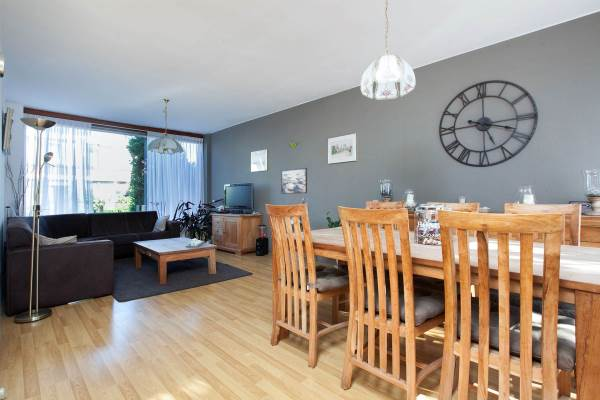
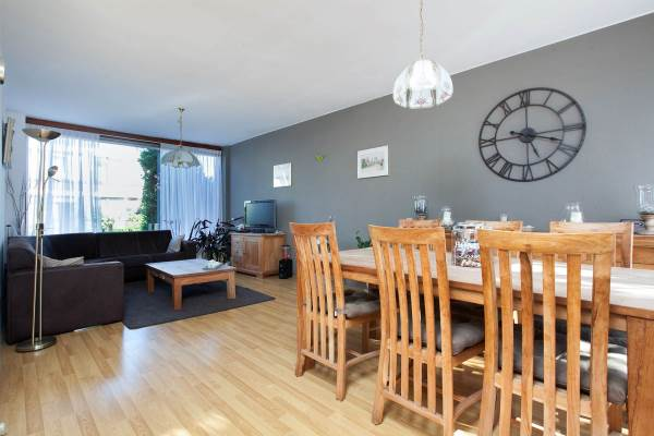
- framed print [280,167,308,195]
